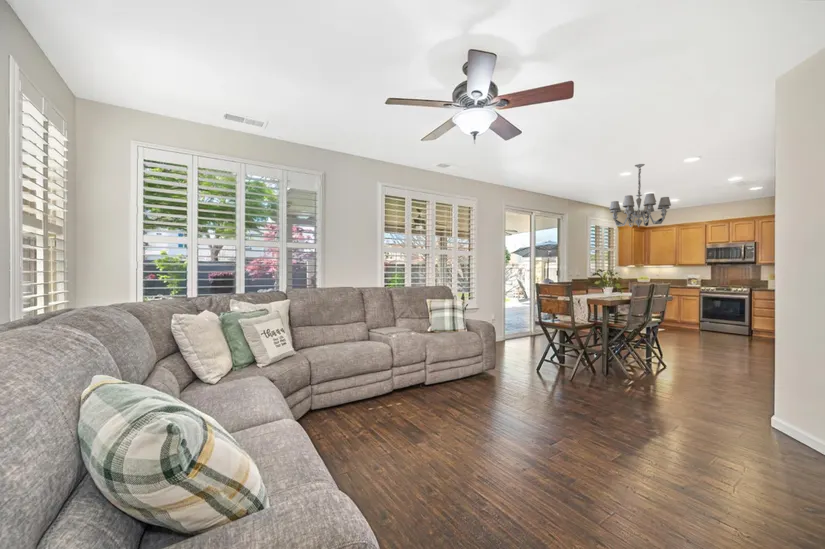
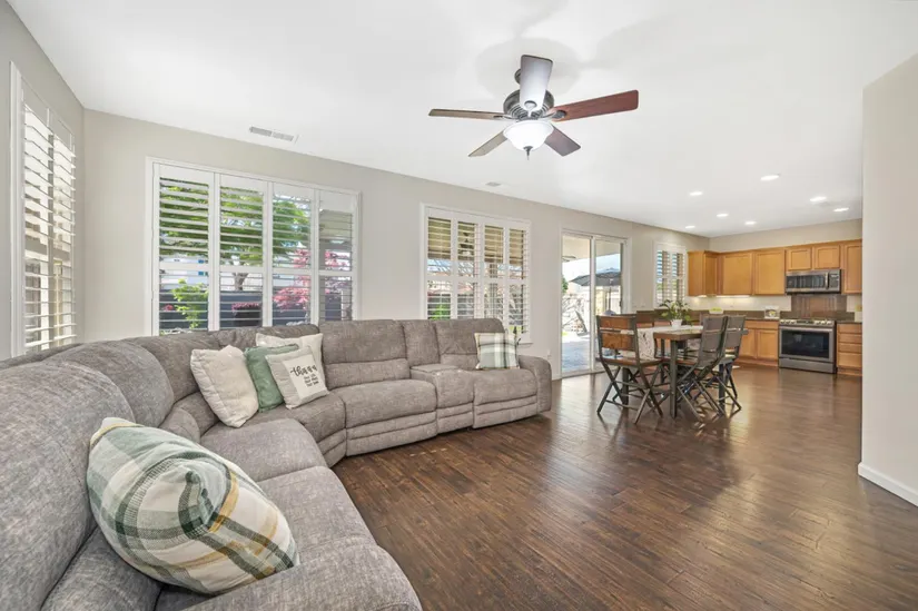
- chandelier [608,163,672,228]
